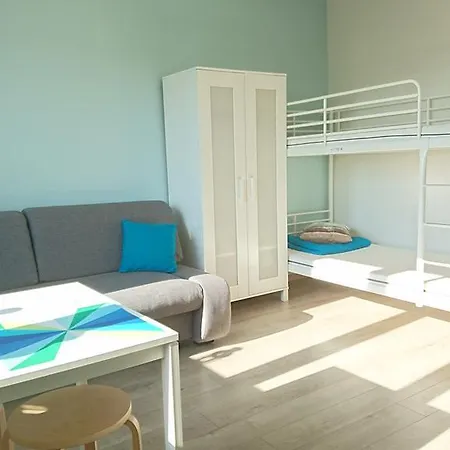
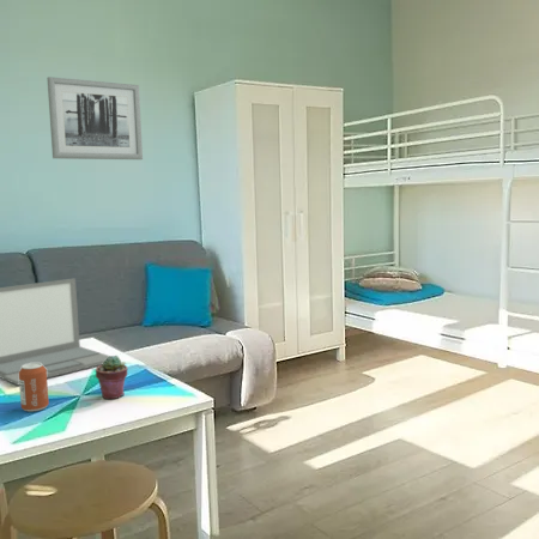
+ laptop [0,278,110,387]
+ potted succulent [95,355,129,400]
+ can [18,363,50,412]
+ wall art [46,75,144,161]
